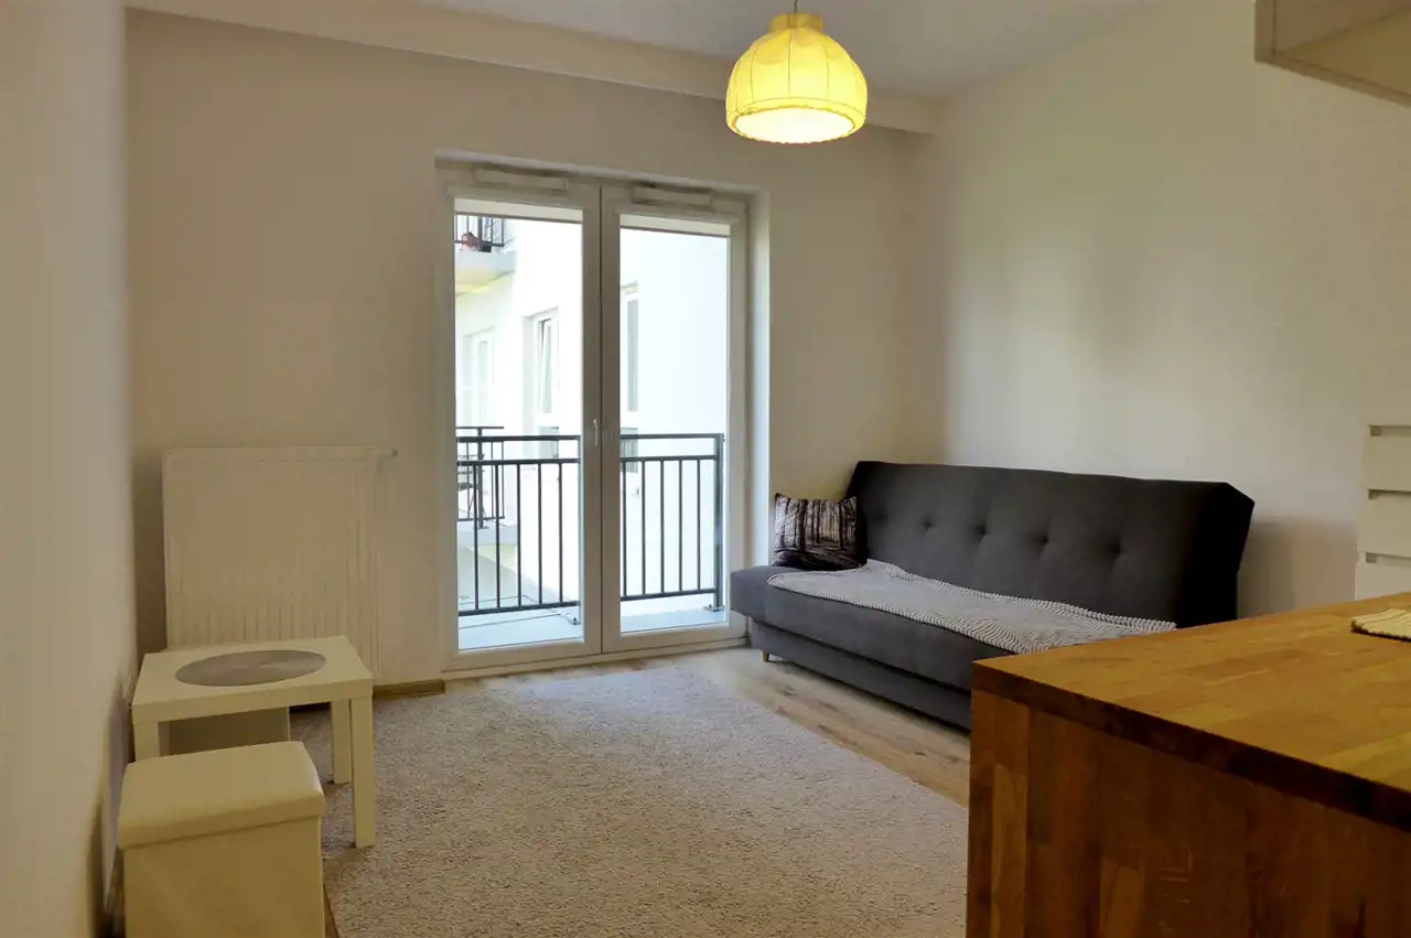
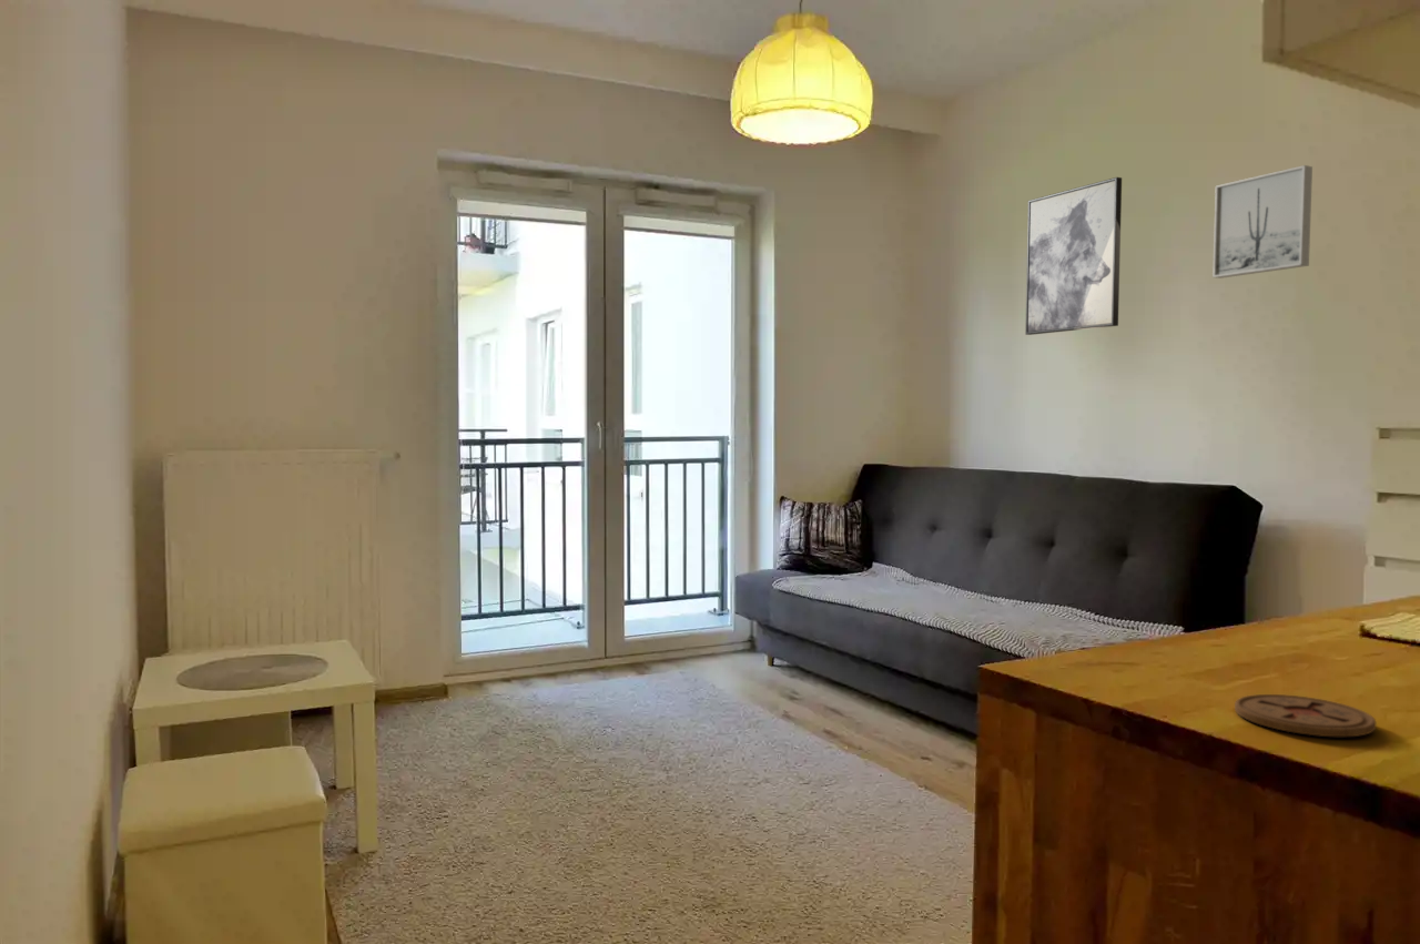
+ wall art [1024,176,1123,336]
+ coaster [1234,693,1377,738]
+ wall art [1211,164,1314,280]
